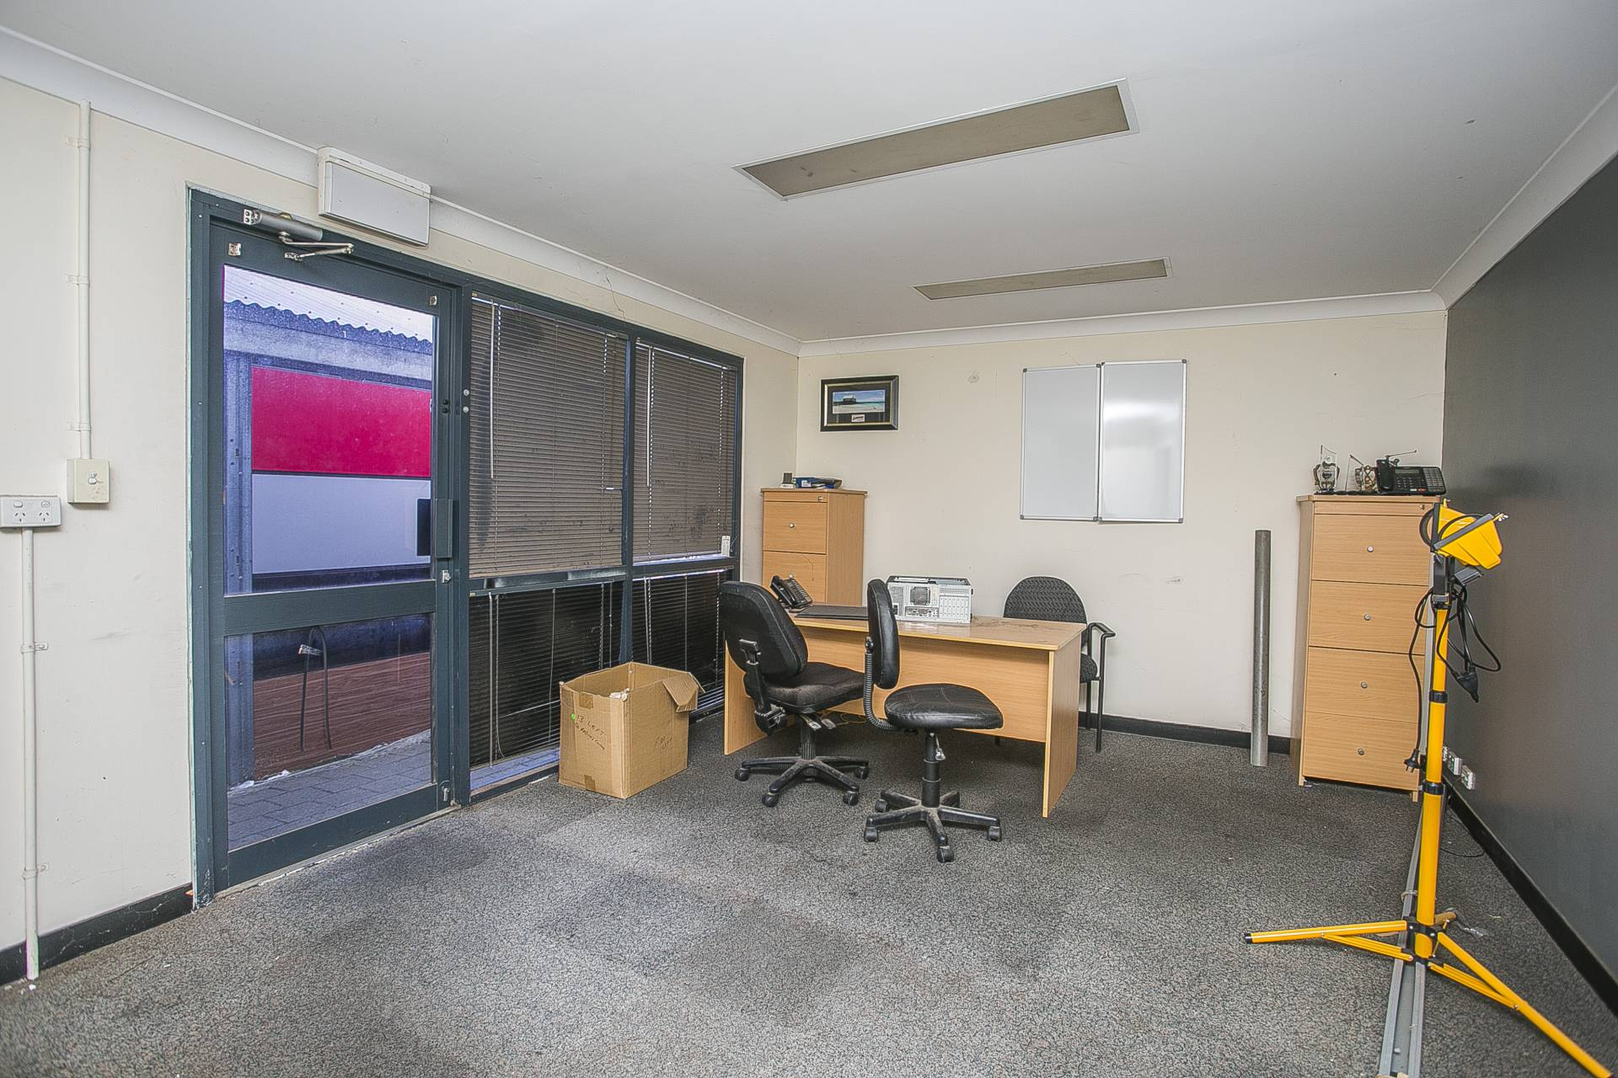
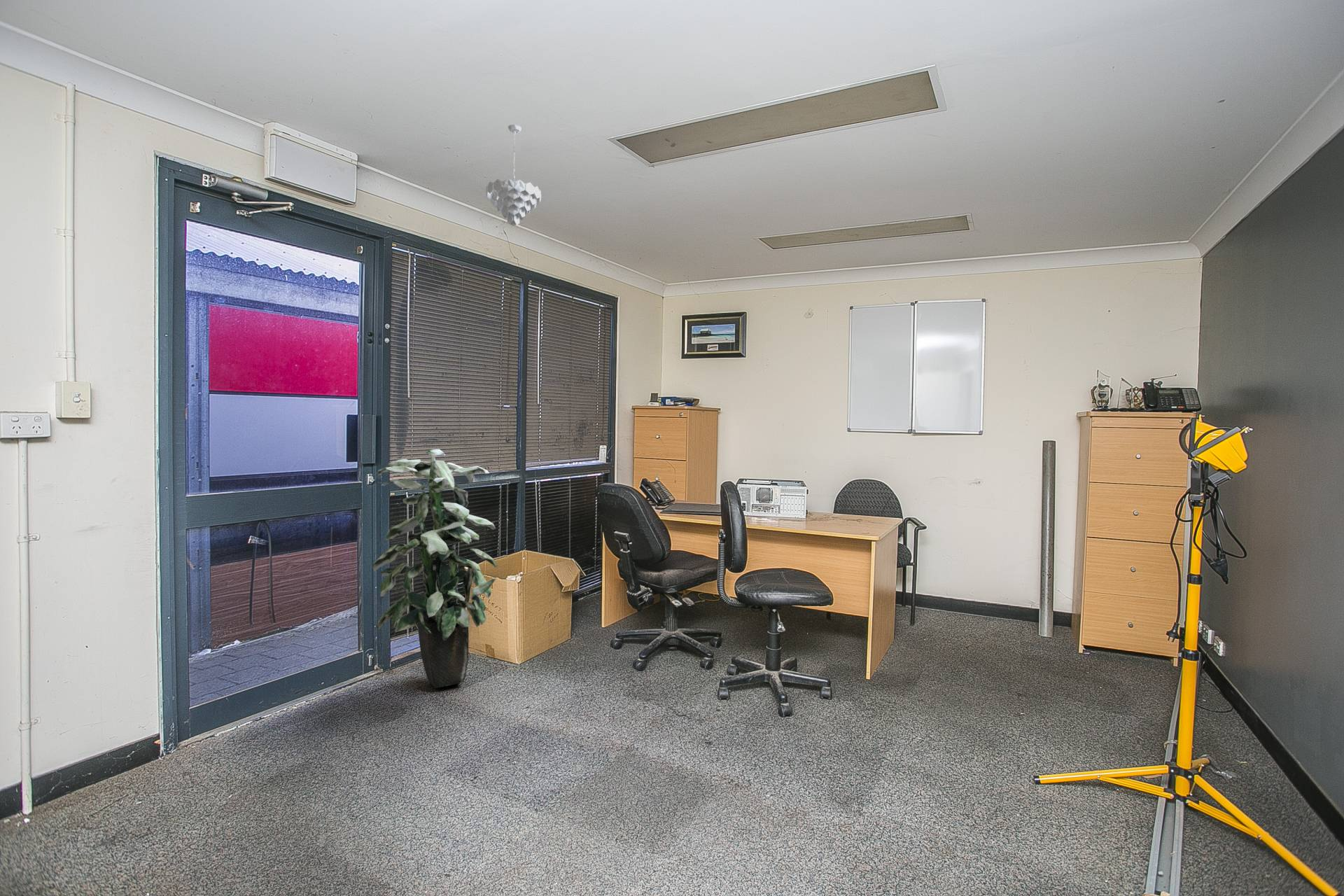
+ pendant light [485,124,542,227]
+ indoor plant [372,449,498,689]
